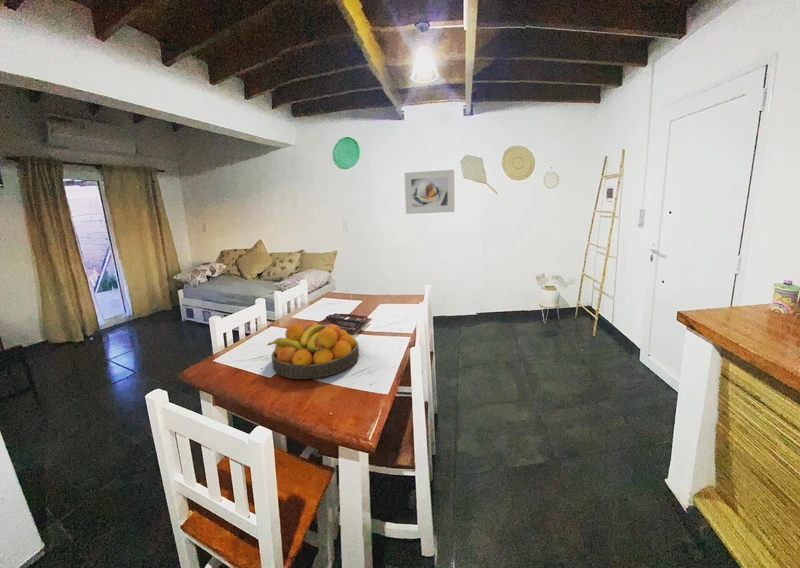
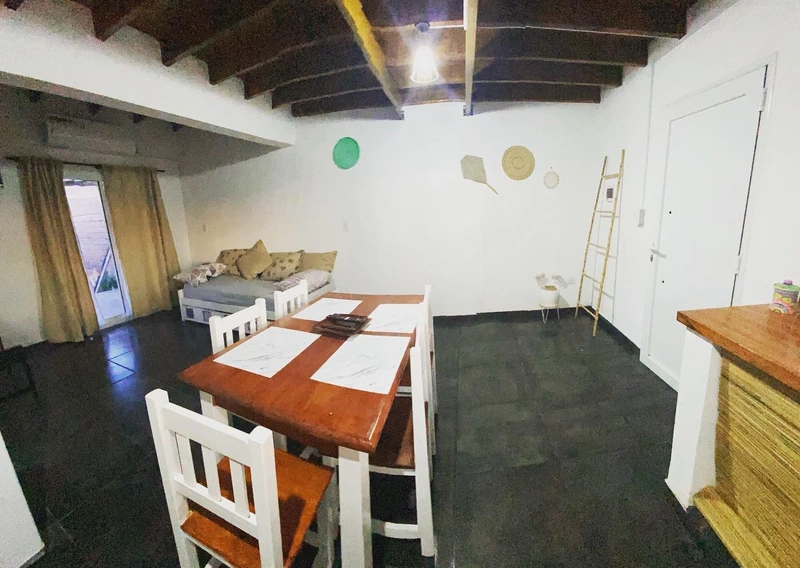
- fruit bowl [267,321,360,380]
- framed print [404,169,455,215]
